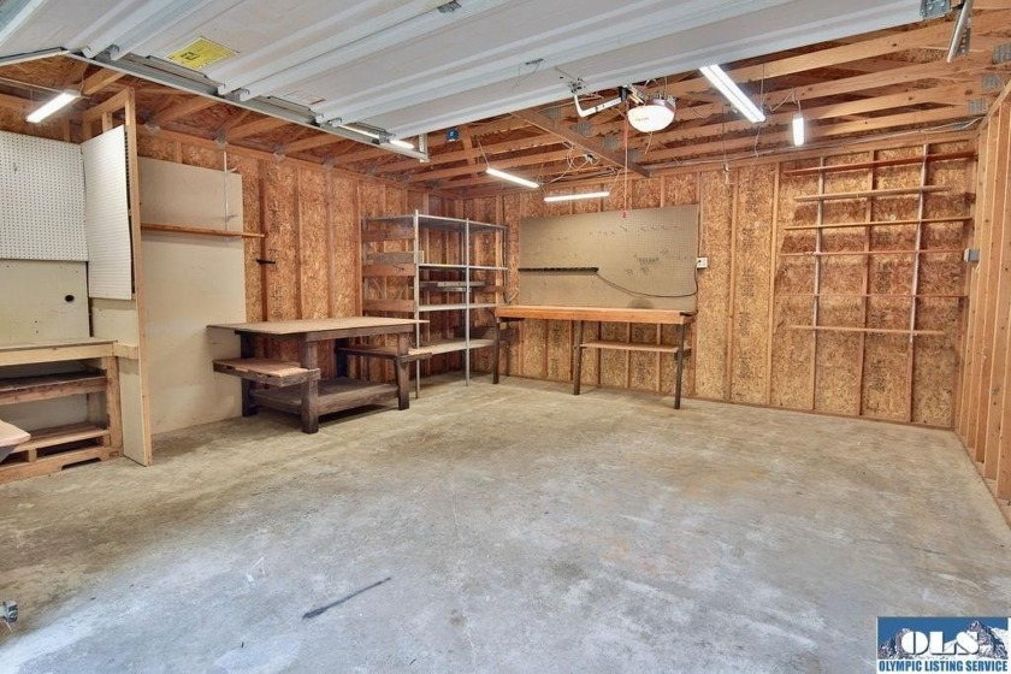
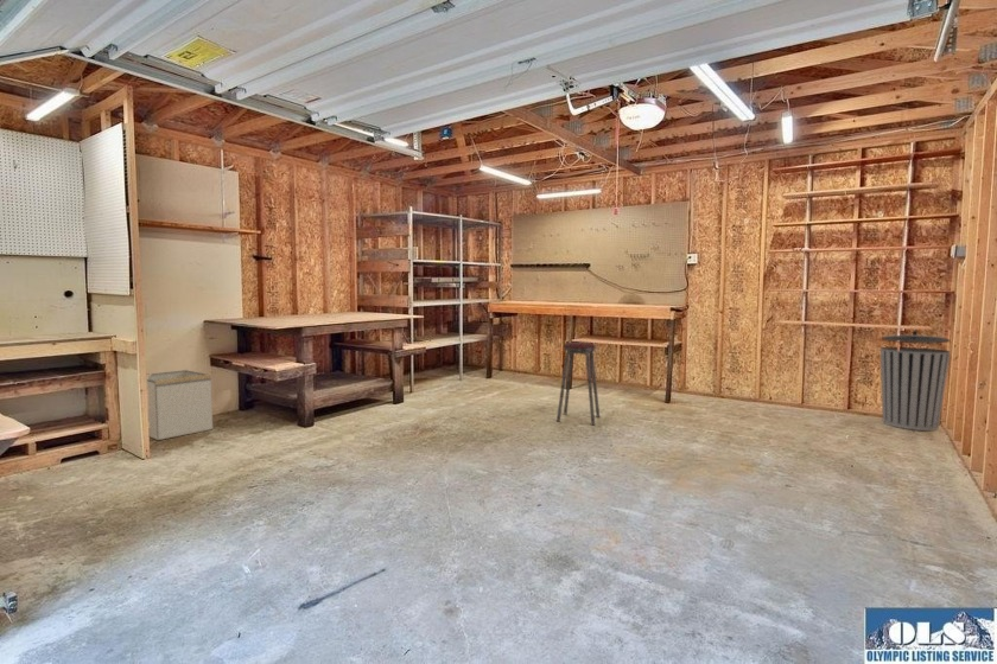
+ music stool [555,340,601,426]
+ storage bin [146,369,214,441]
+ trash can [879,330,952,432]
